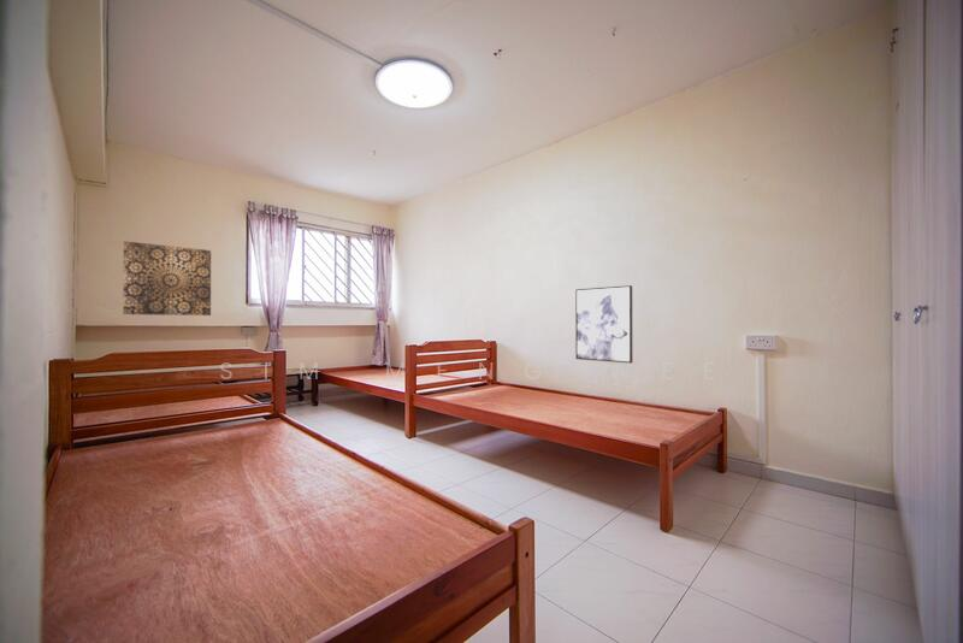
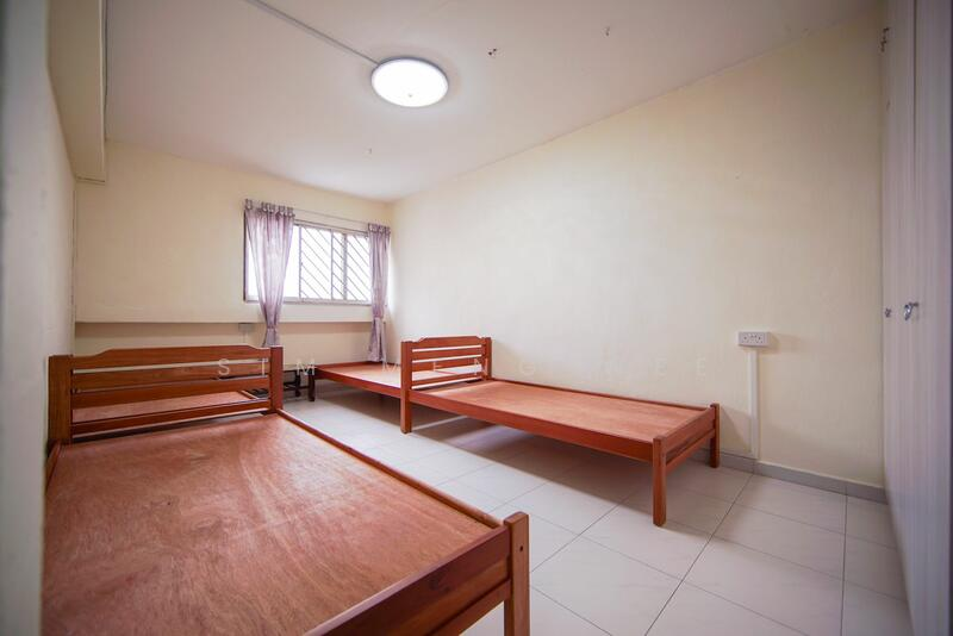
- wall art [574,284,633,365]
- wall art [122,240,212,317]
